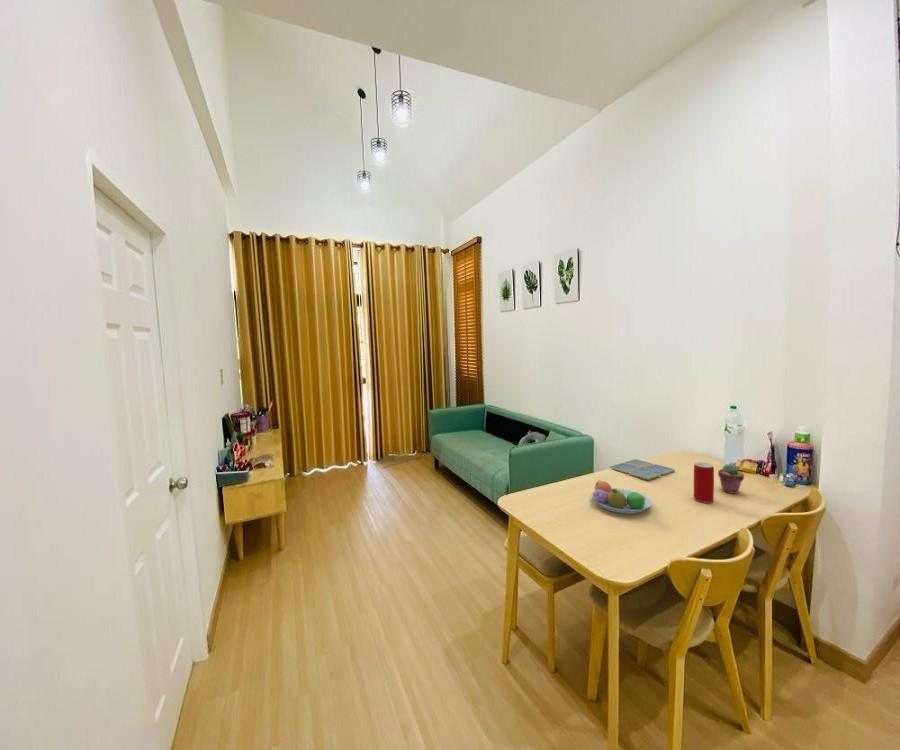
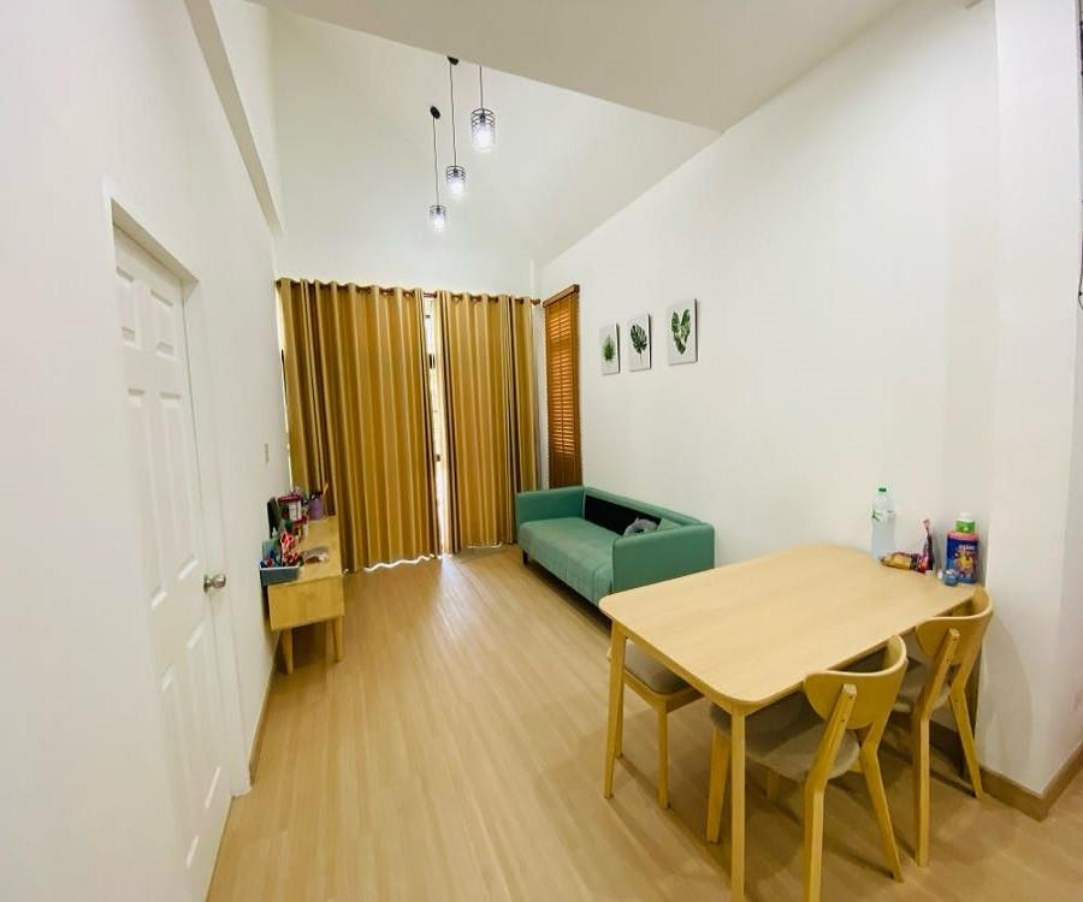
- fruit bowl [590,479,653,515]
- drink coaster [608,458,676,481]
- beverage can [693,461,715,504]
- potted succulent [717,463,745,495]
